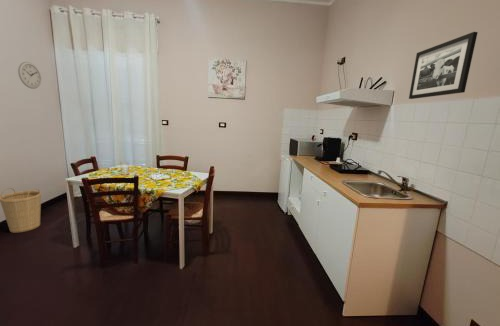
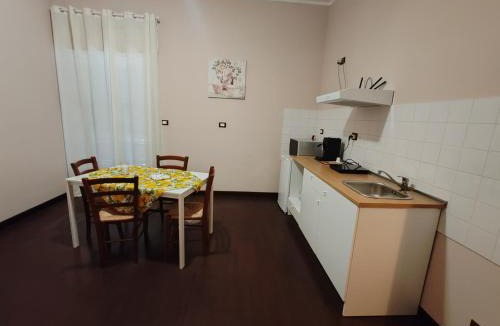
- picture frame [408,31,479,100]
- basket [0,187,42,234]
- wall clock [17,61,42,90]
